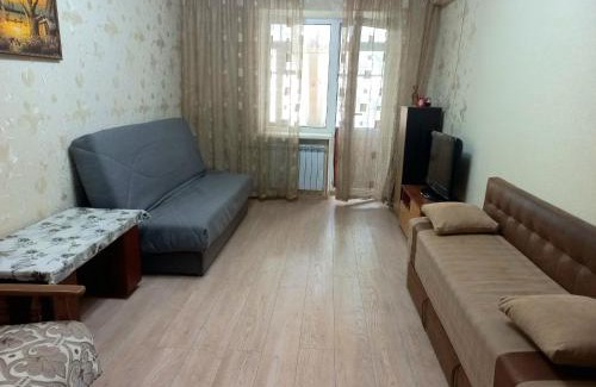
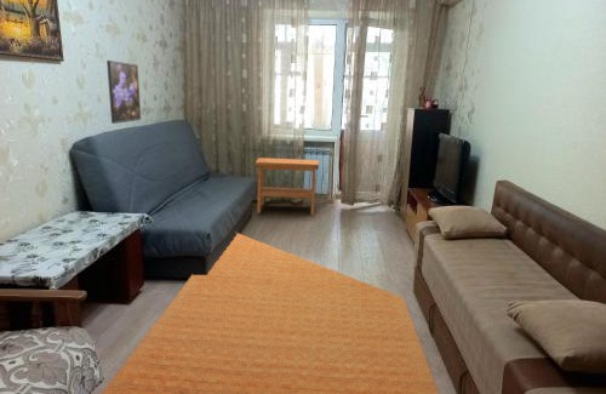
+ side table [255,156,320,217]
+ rug [101,232,440,394]
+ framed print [105,59,142,125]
